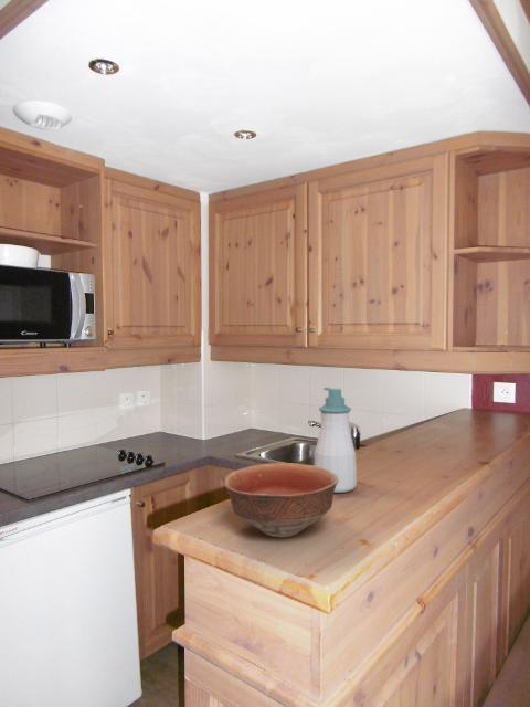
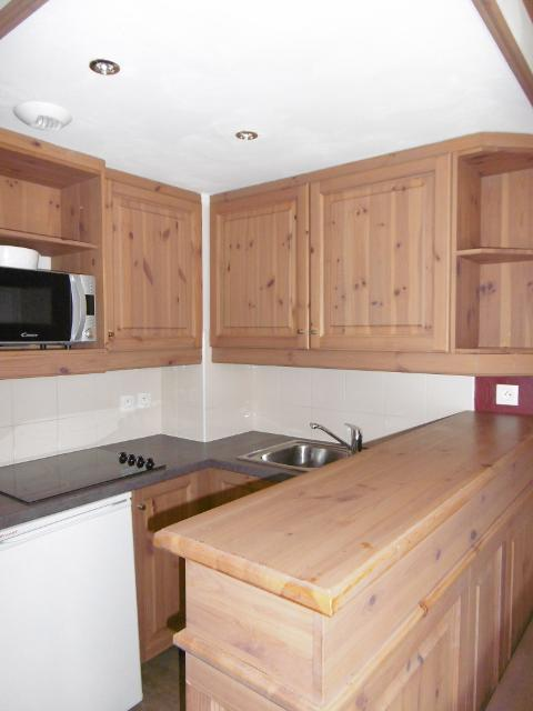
- bowl [223,462,338,538]
- soap bottle [314,387,358,494]
